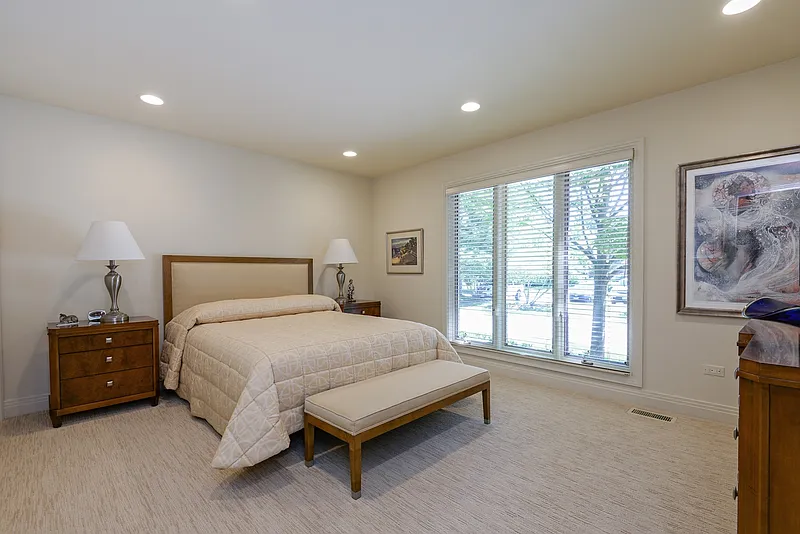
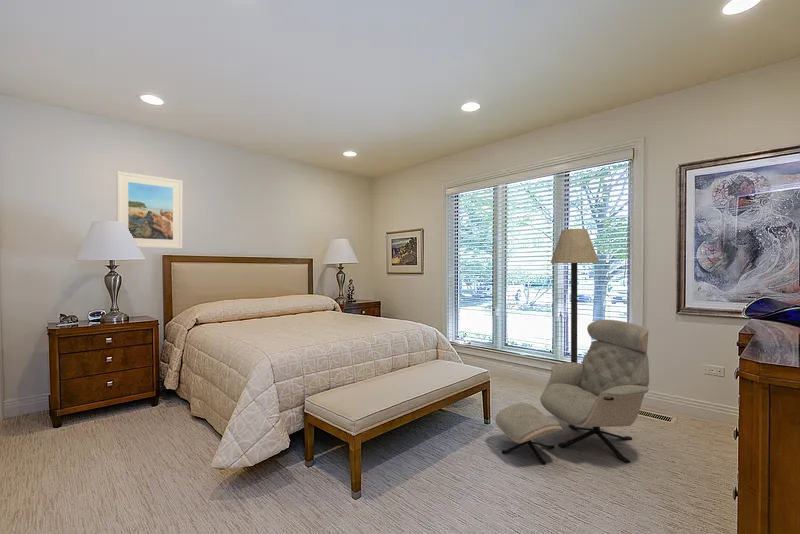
+ floor lamp [550,228,600,363]
+ armchair [494,319,650,465]
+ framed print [116,170,183,249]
